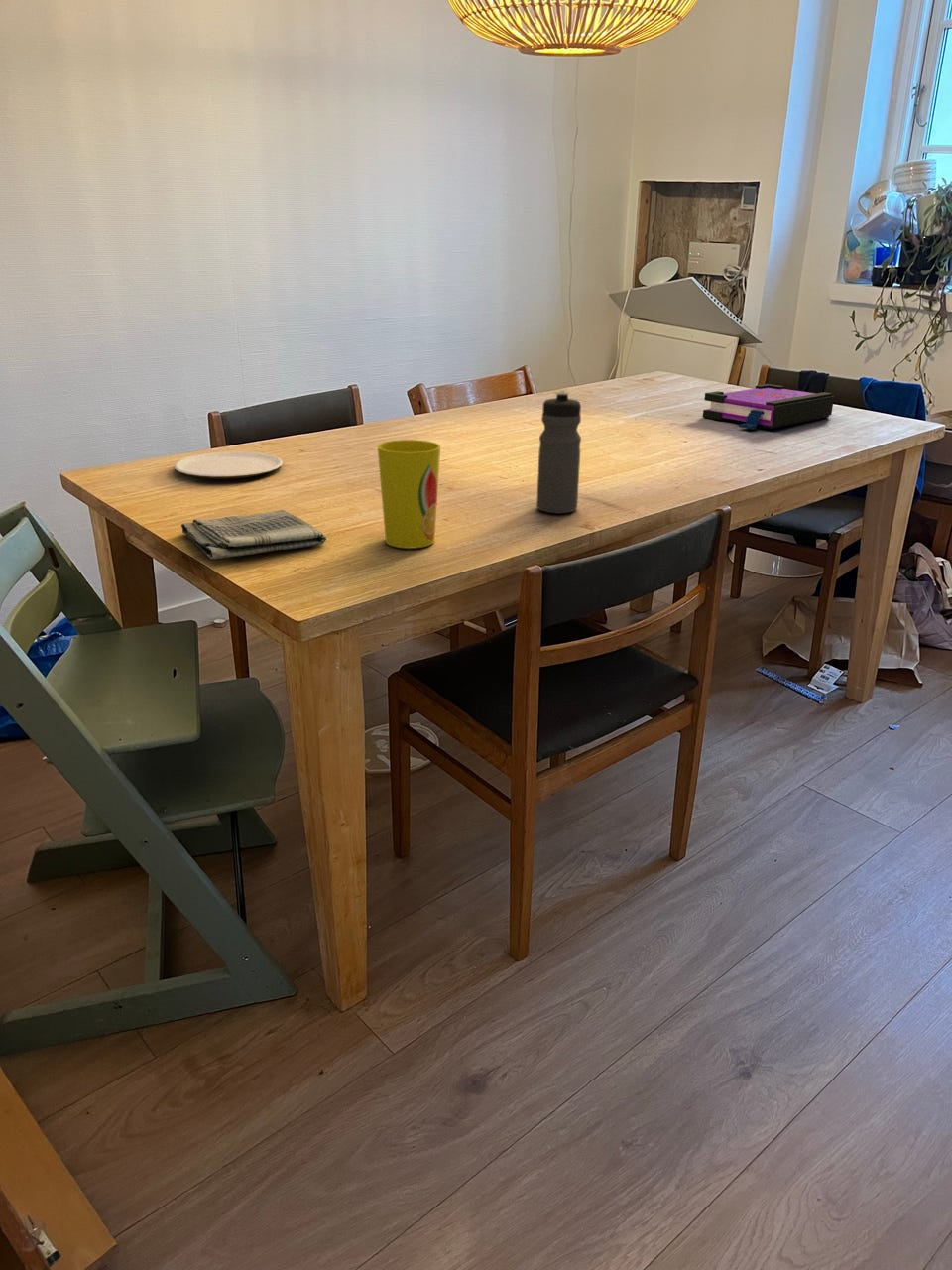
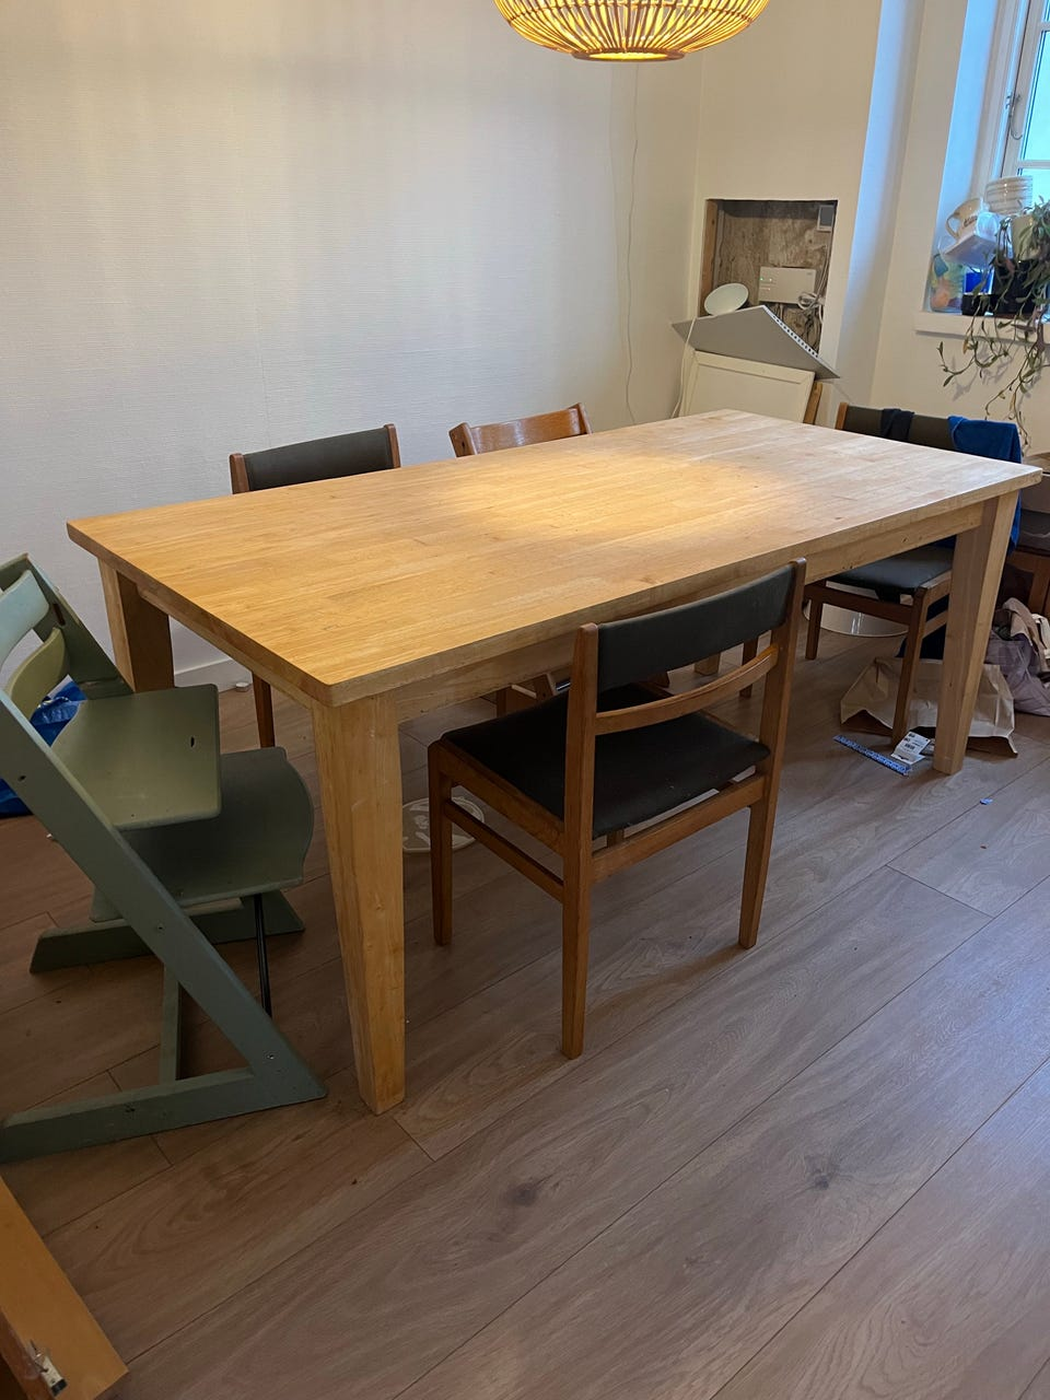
- plate [174,451,284,480]
- board game [702,383,835,430]
- cup [376,439,442,550]
- dish towel [180,509,327,560]
- water bottle [535,390,582,514]
